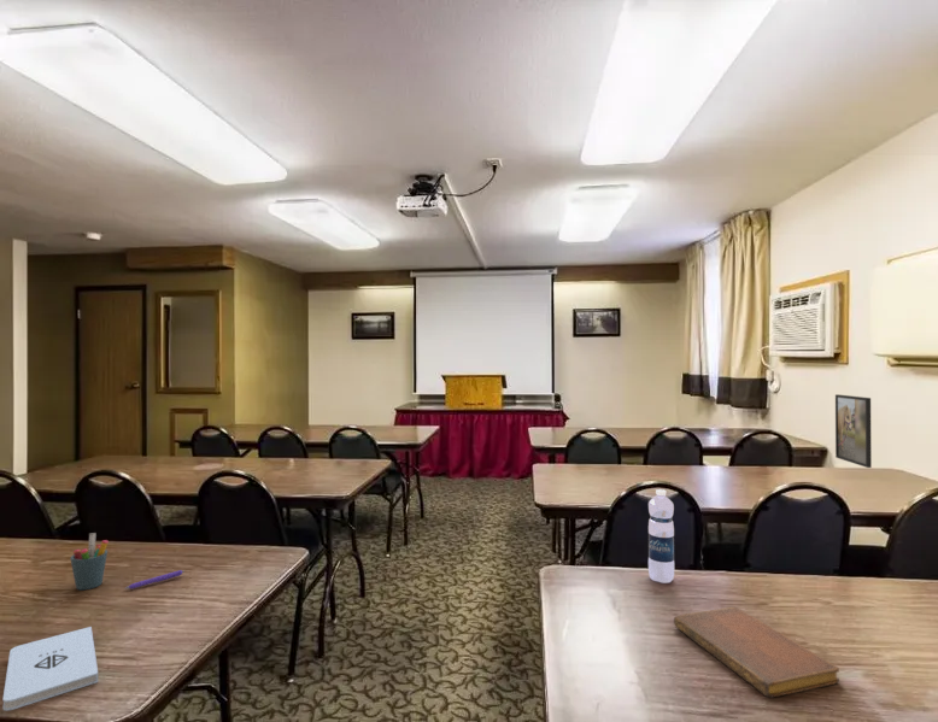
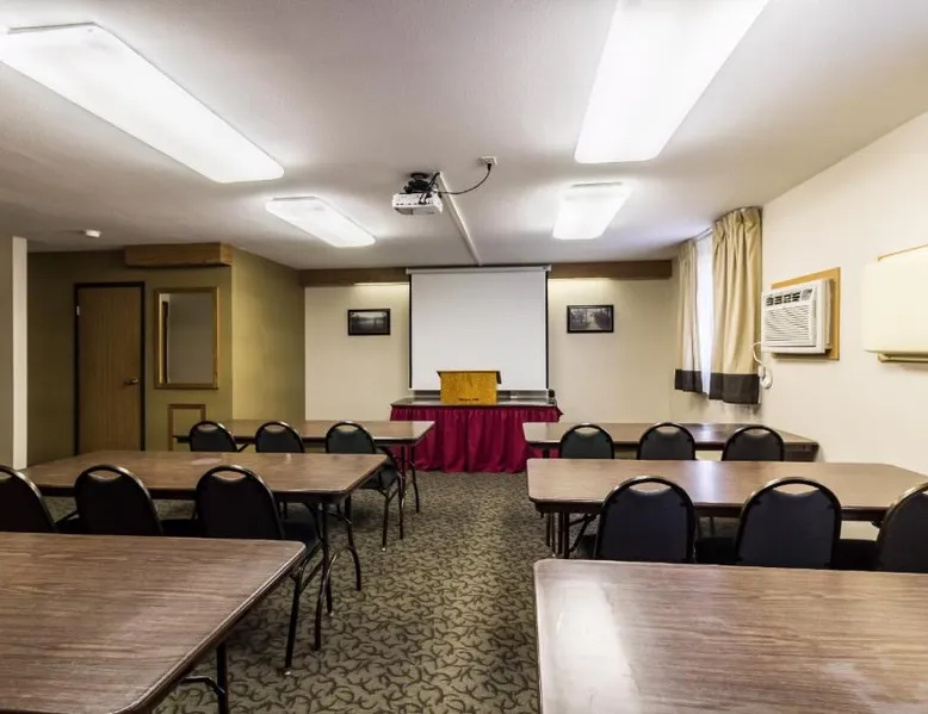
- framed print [834,393,873,469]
- water bottle [647,488,675,585]
- notepad [2,626,99,712]
- notebook [673,606,840,699]
- pen [123,569,186,589]
- pen holder [69,532,110,591]
